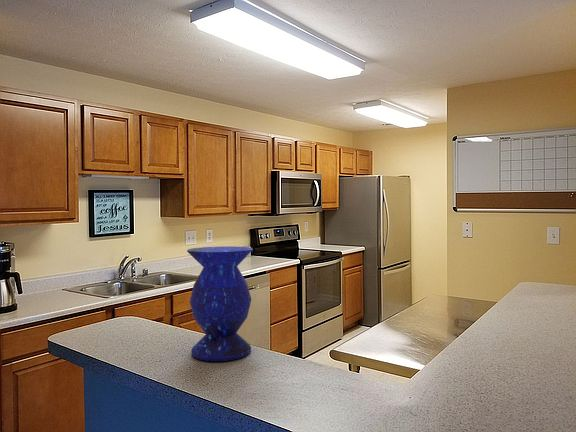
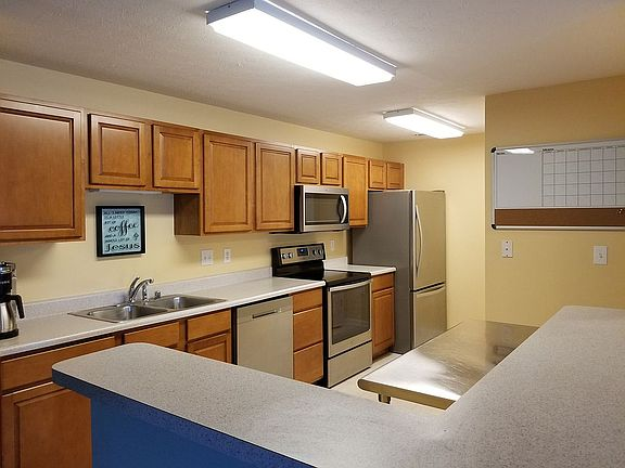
- vase [186,245,254,362]
